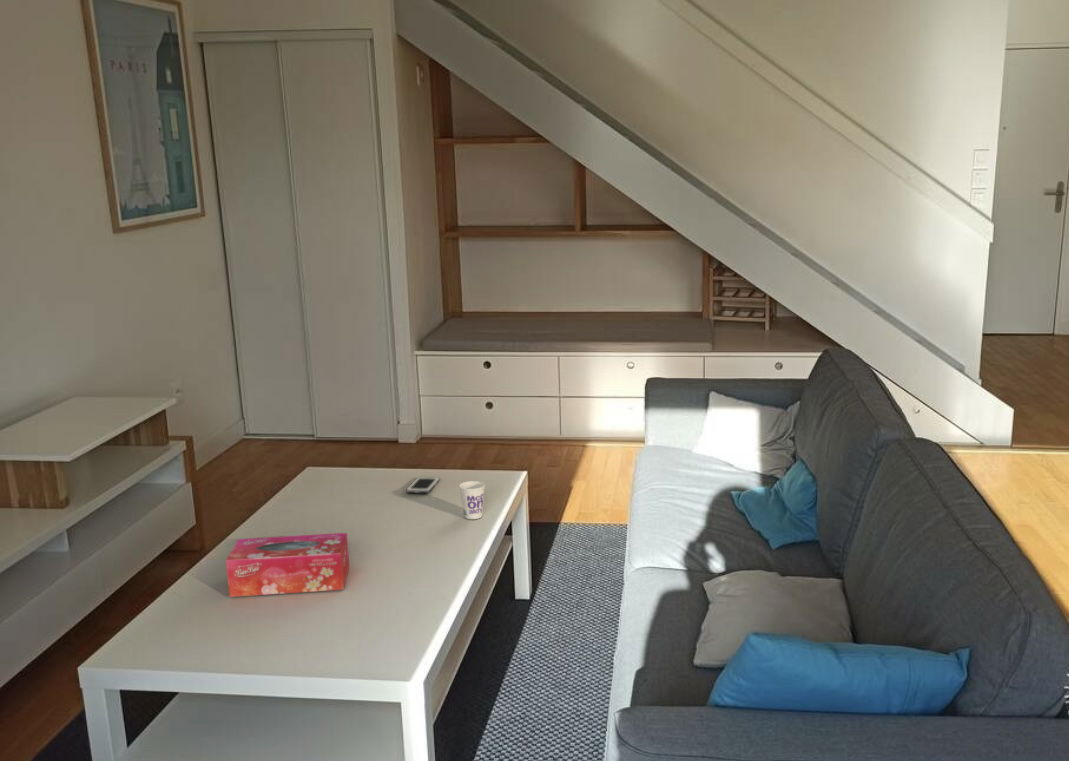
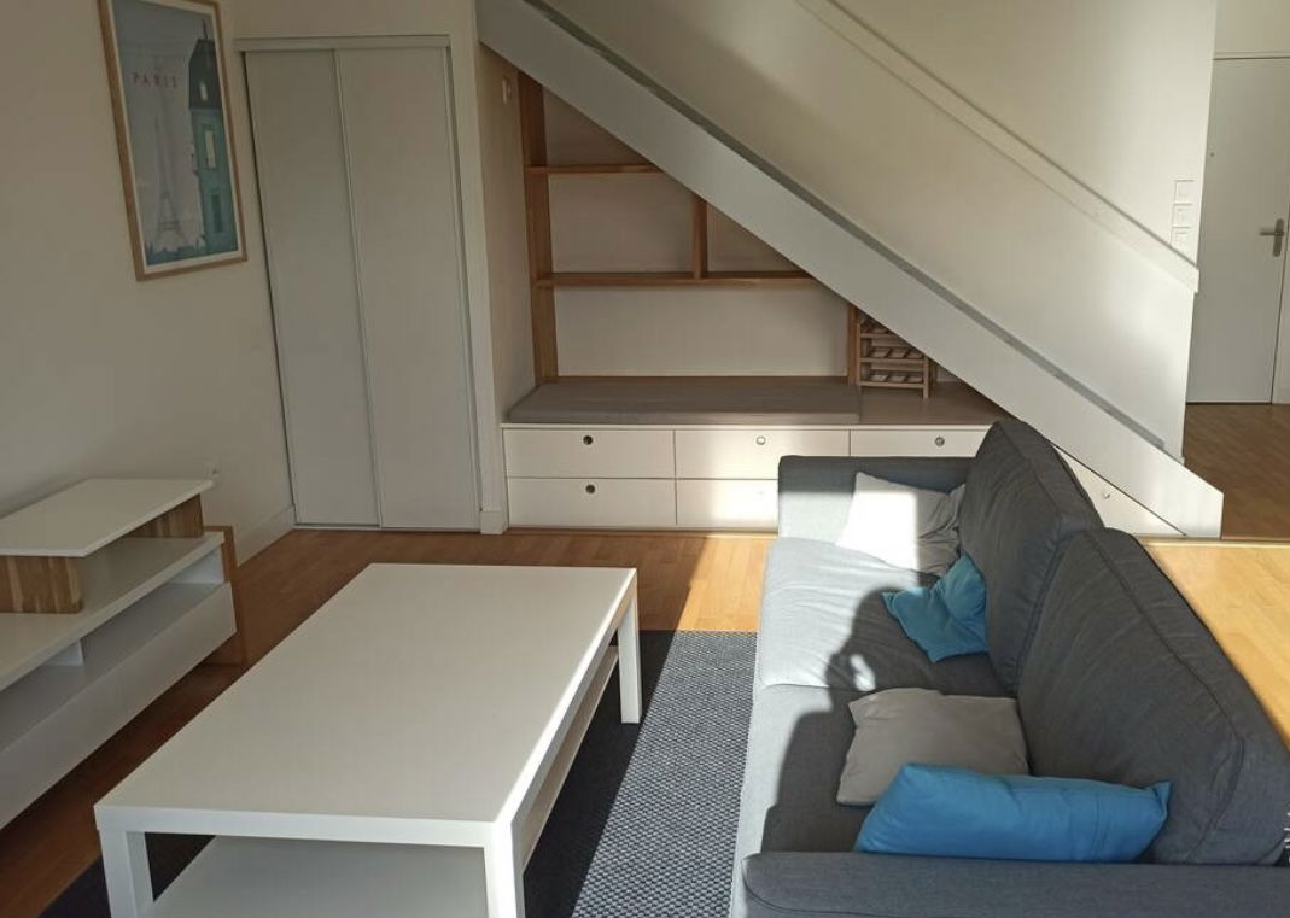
- cup [458,480,486,520]
- cell phone [405,476,441,494]
- tissue box [225,532,350,598]
